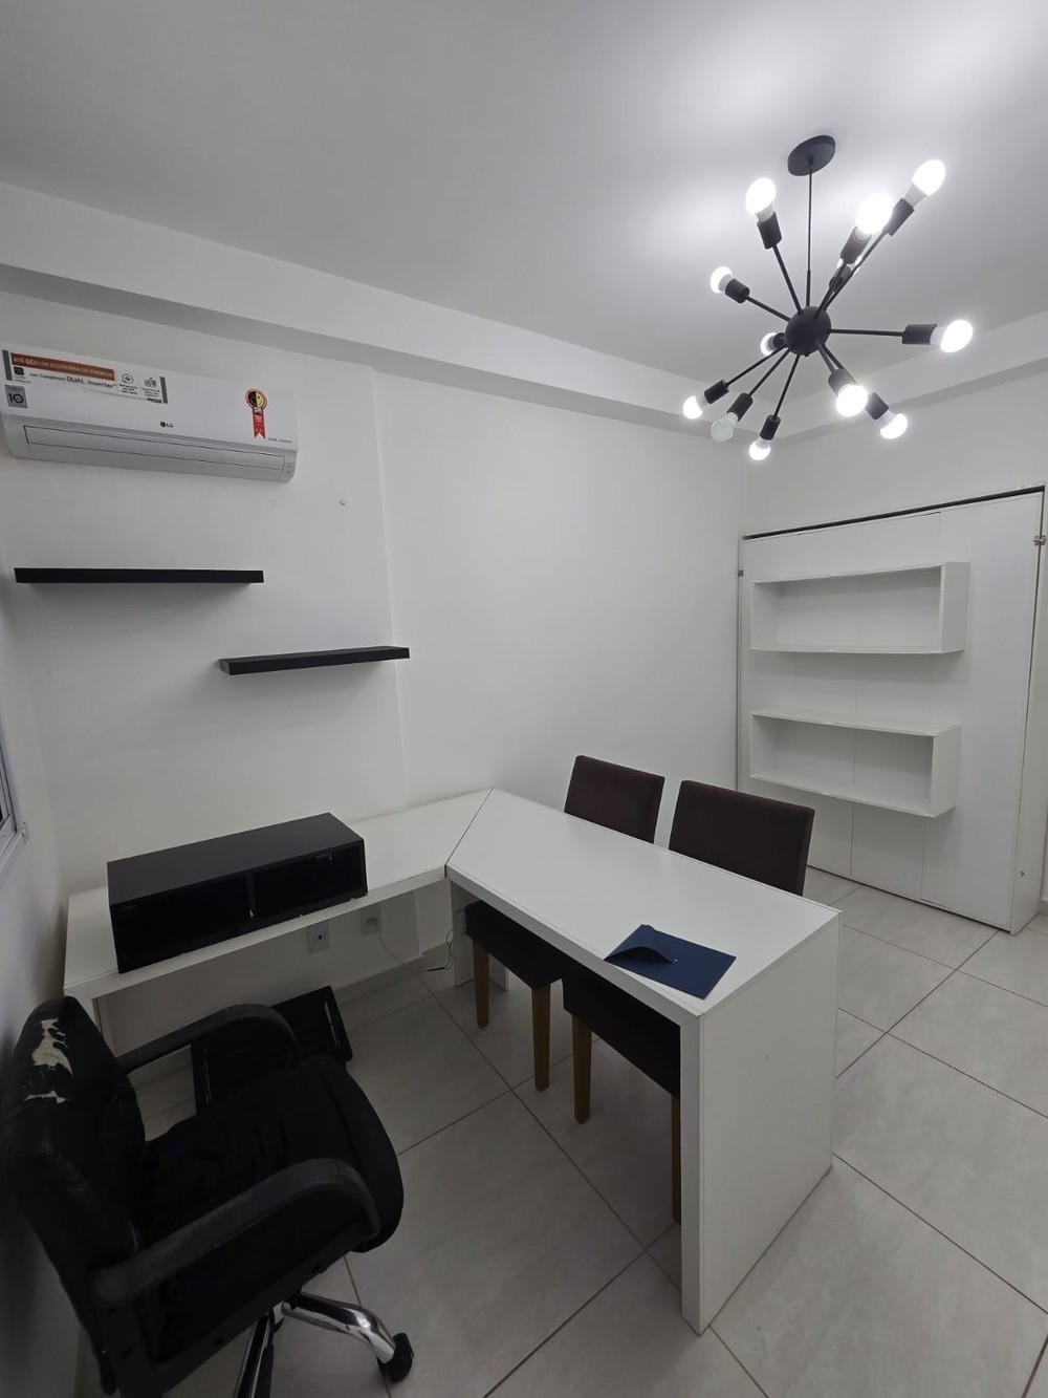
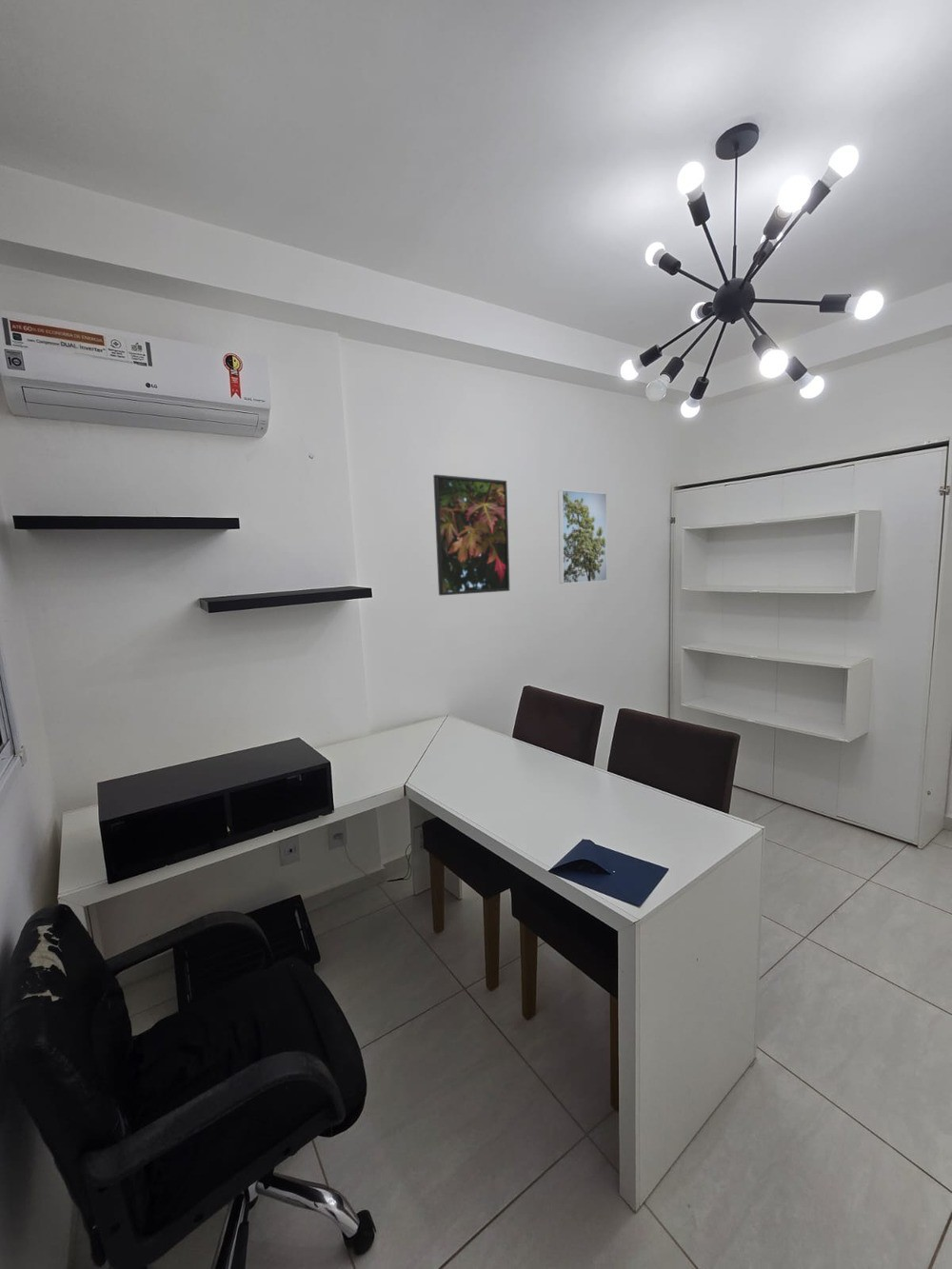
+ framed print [557,489,608,585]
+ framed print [432,474,510,596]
